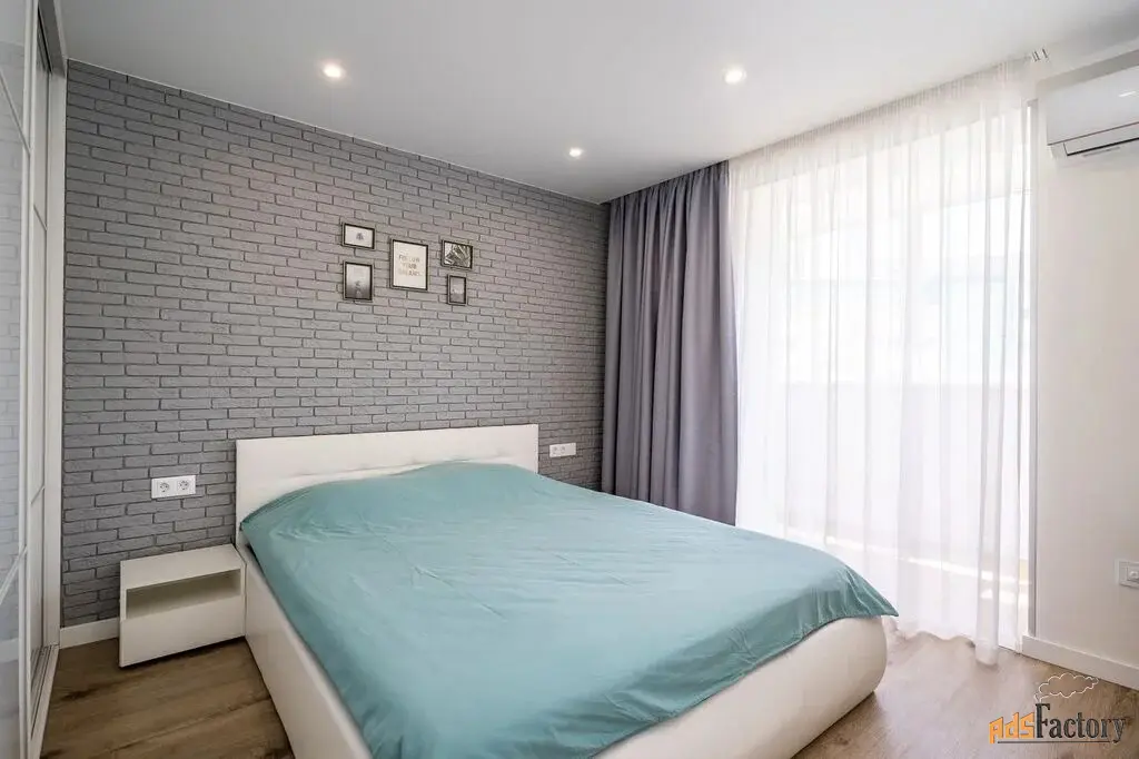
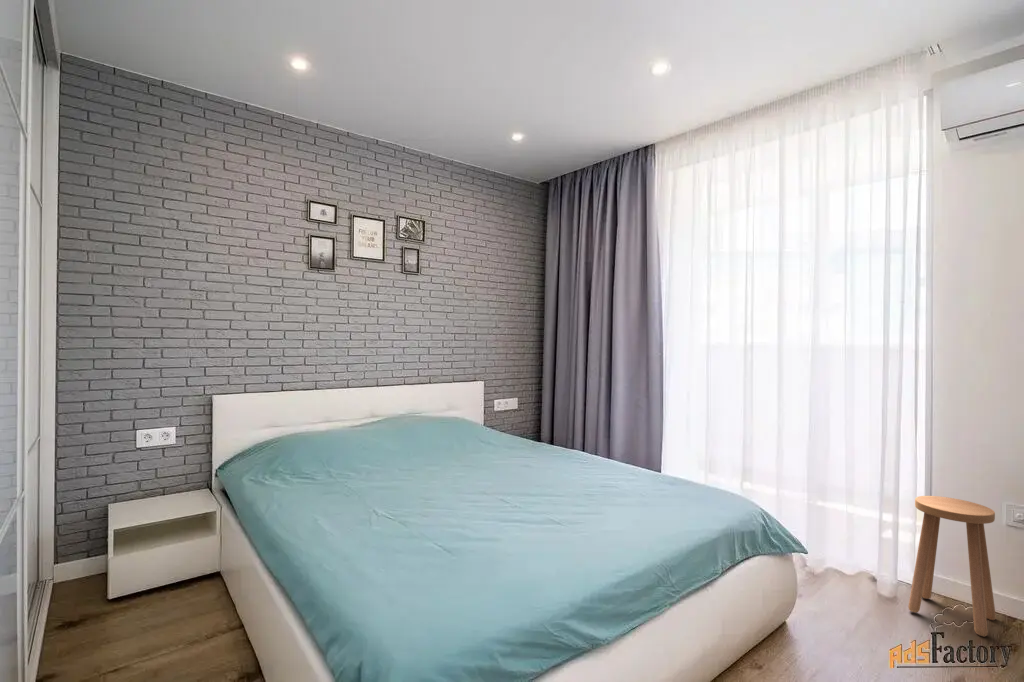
+ stool [907,495,997,638]
